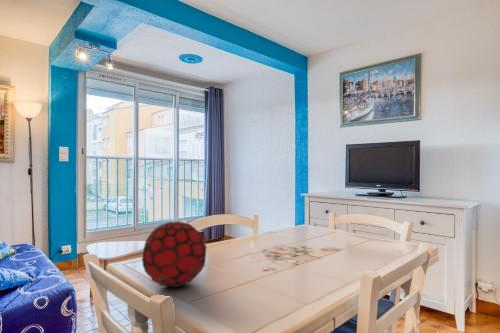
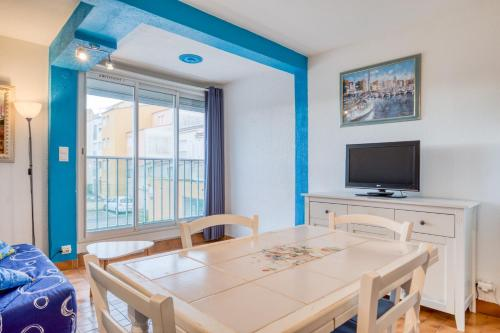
- decorative orb [141,220,208,288]
